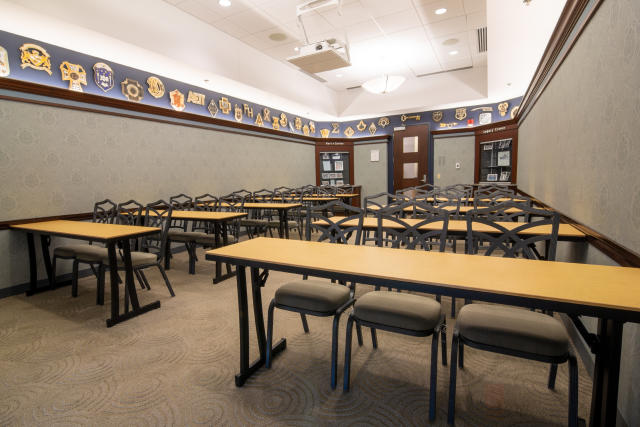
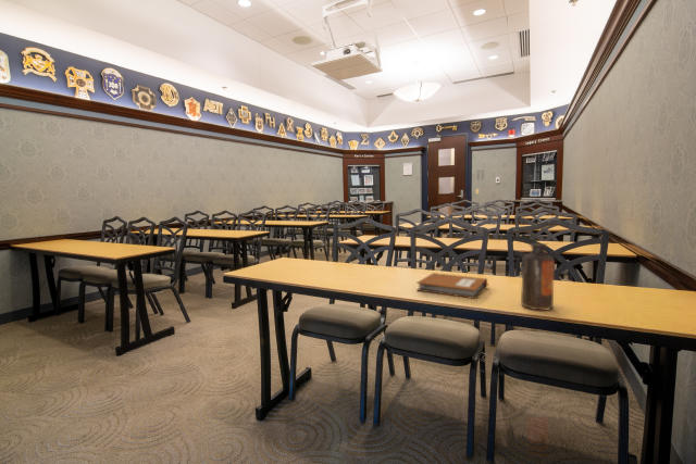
+ notebook [415,272,490,300]
+ bottle [520,242,556,311]
